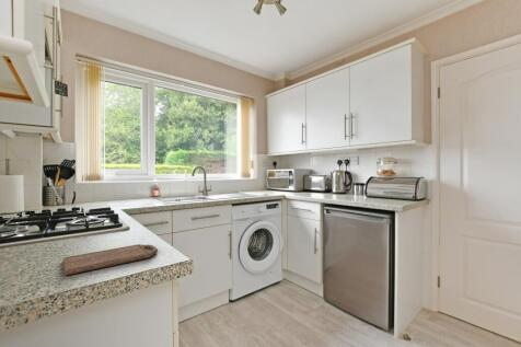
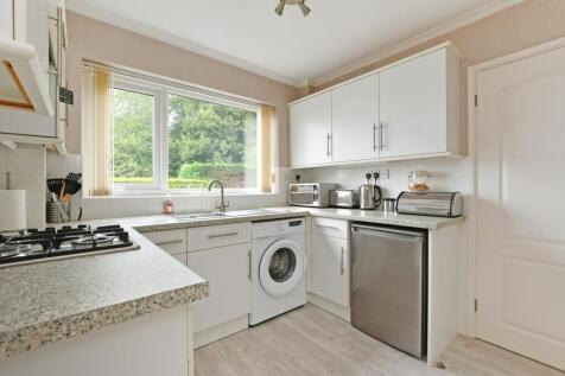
- cutting board [62,243,159,276]
